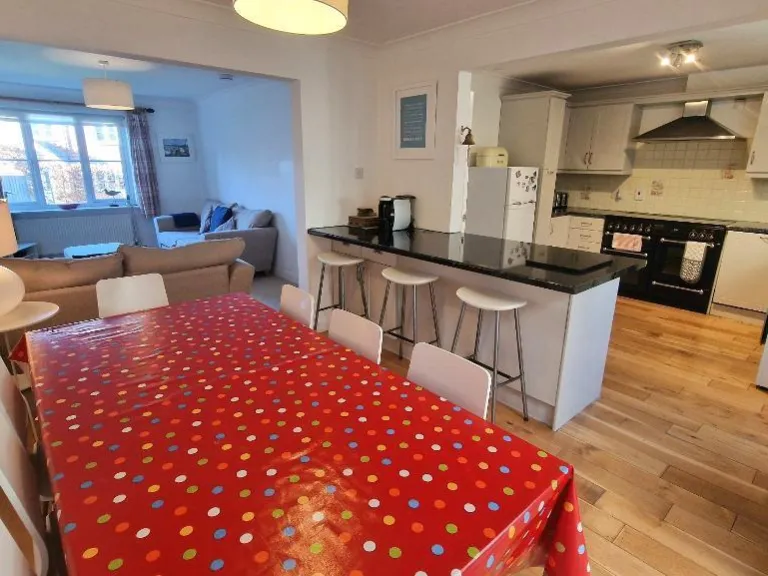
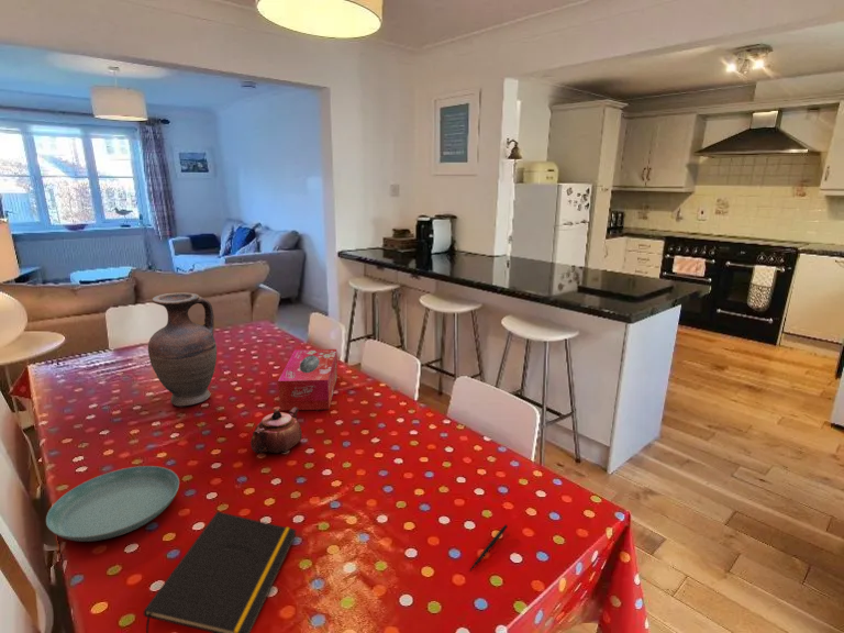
+ vase [147,291,218,408]
+ saucer [45,465,180,543]
+ pen [469,524,509,571]
+ teapot [249,408,303,455]
+ notepad [143,511,298,633]
+ tissue box [277,348,338,412]
